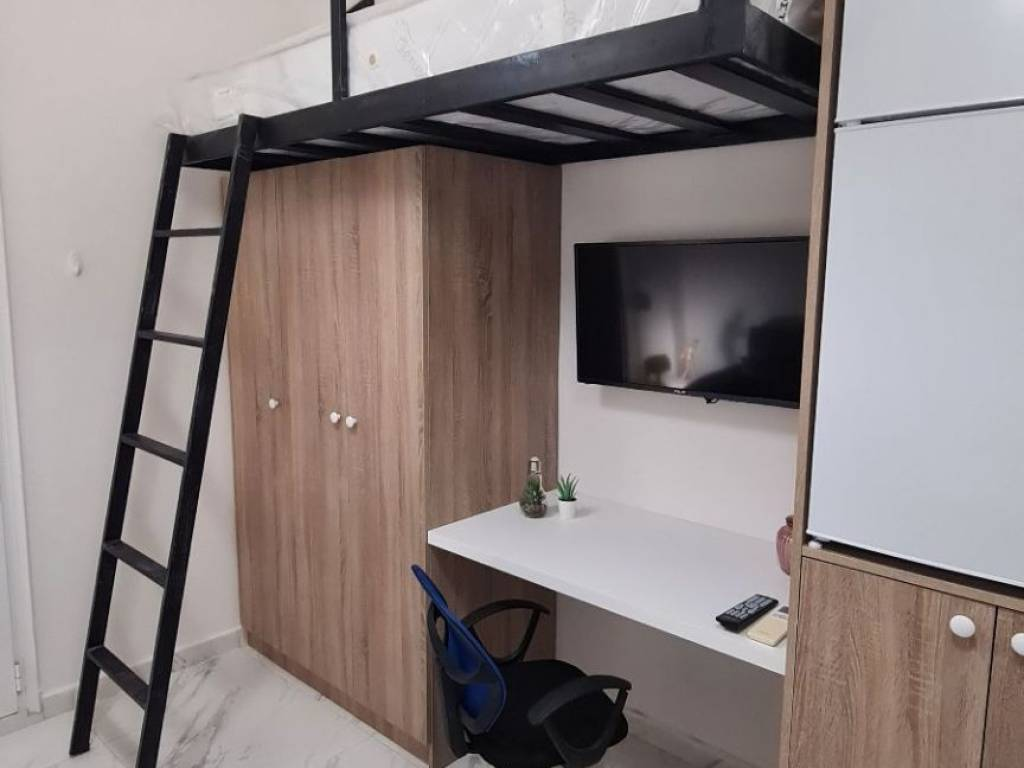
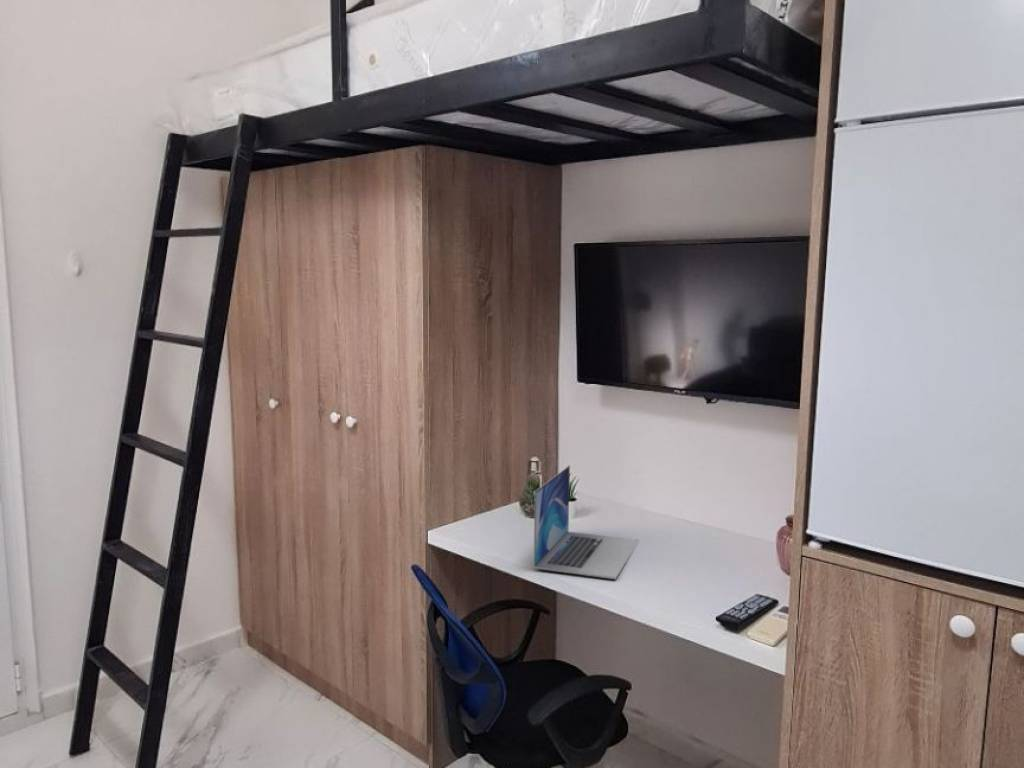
+ laptop [533,464,641,580]
